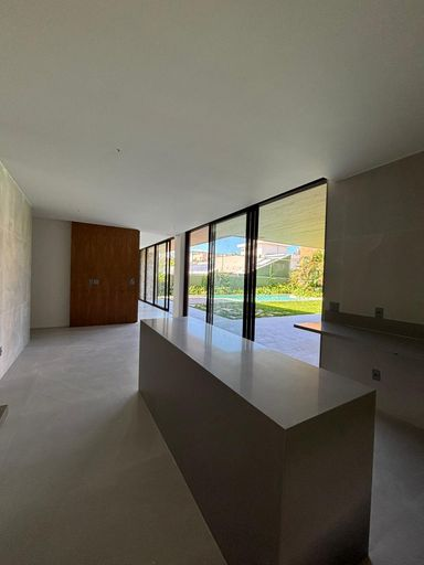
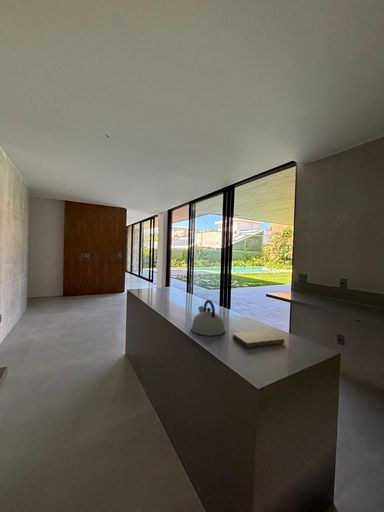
+ notebook [231,329,285,349]
+ kettle [190,299,227,337]
